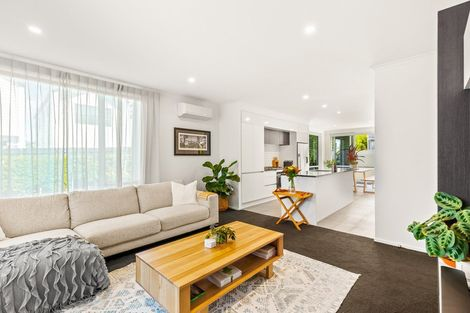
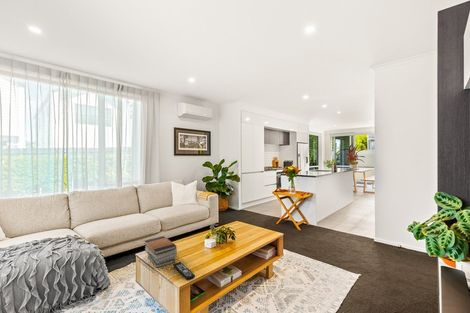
+ book stack [143,235,178,269]
+ remote control [172,261,196,281]
